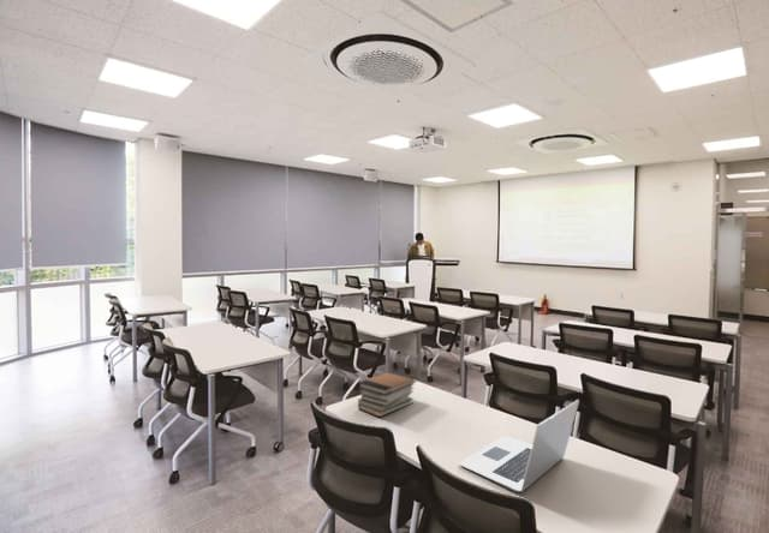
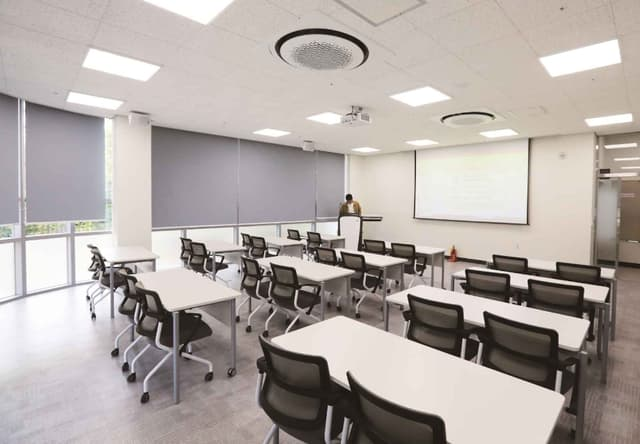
- book stack [357,370,418,418]
- laptop [458,399,580,493]
